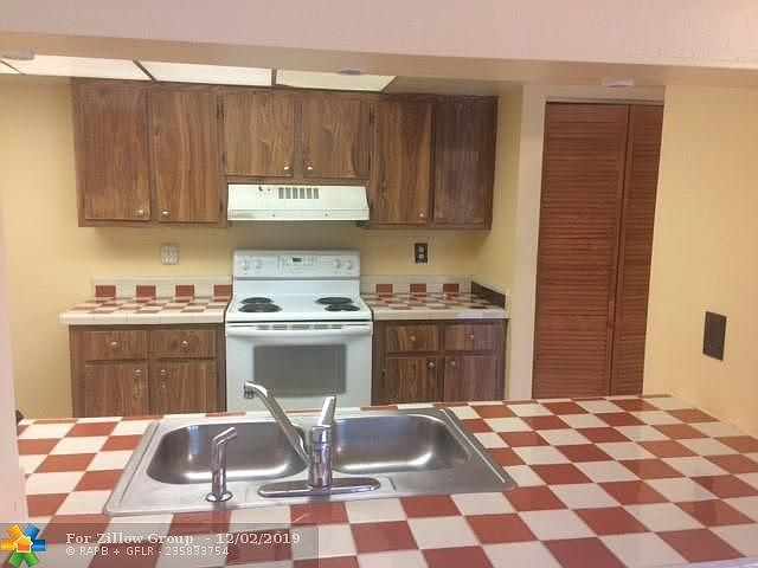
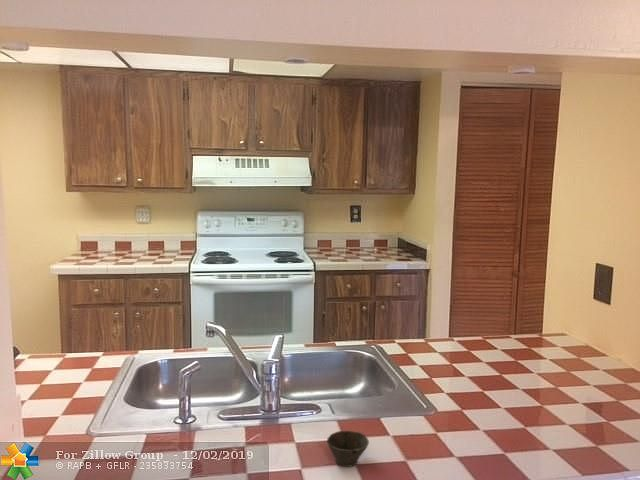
+ cup [326,430,370,468]
